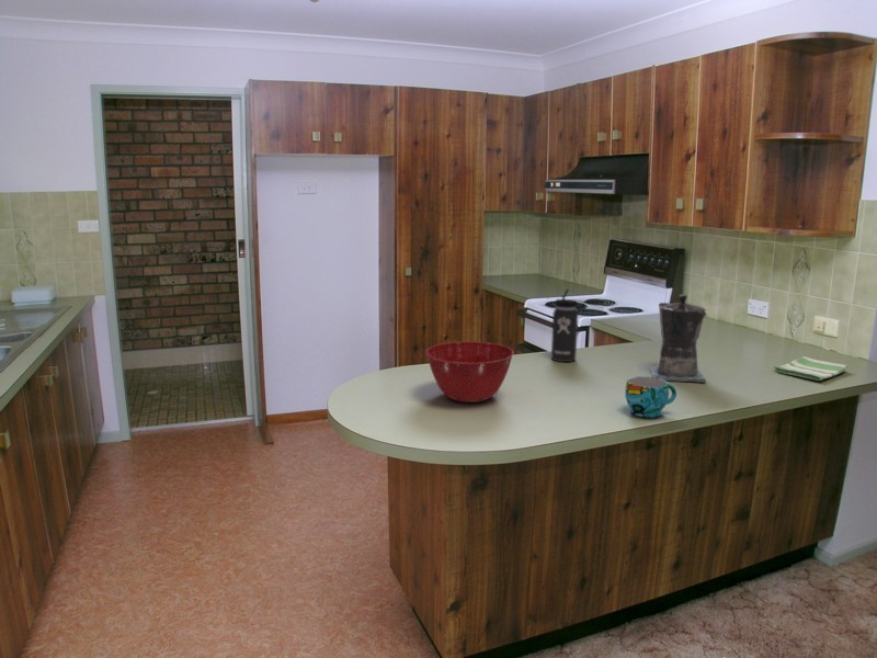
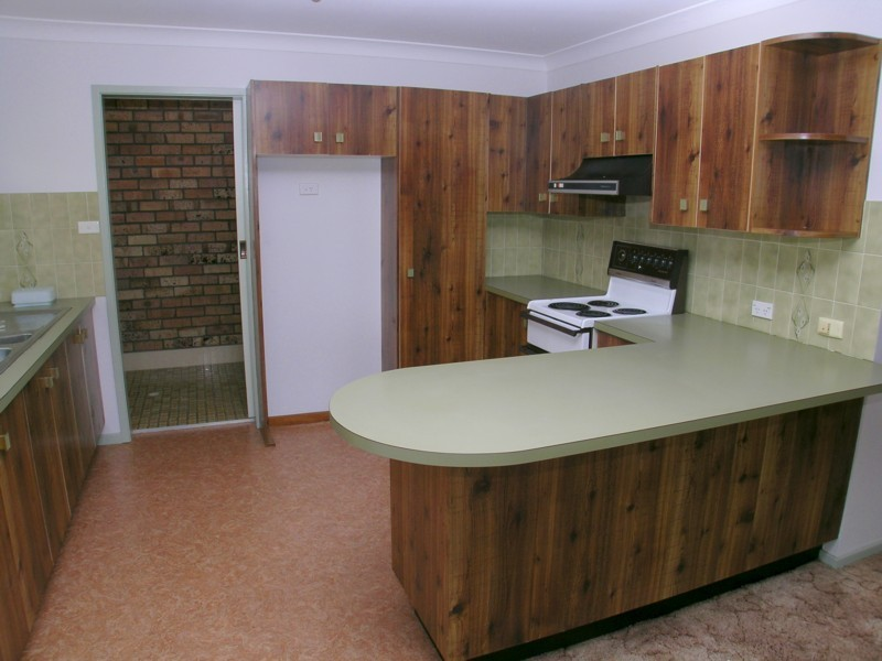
- mixing bowl [424,340,514,404]
- dish towel [773,355,850,382]
- thermos bottle [550,288,585,363]
- cup [624,375,677,419]
- coffee maker [648,294,708,384]
